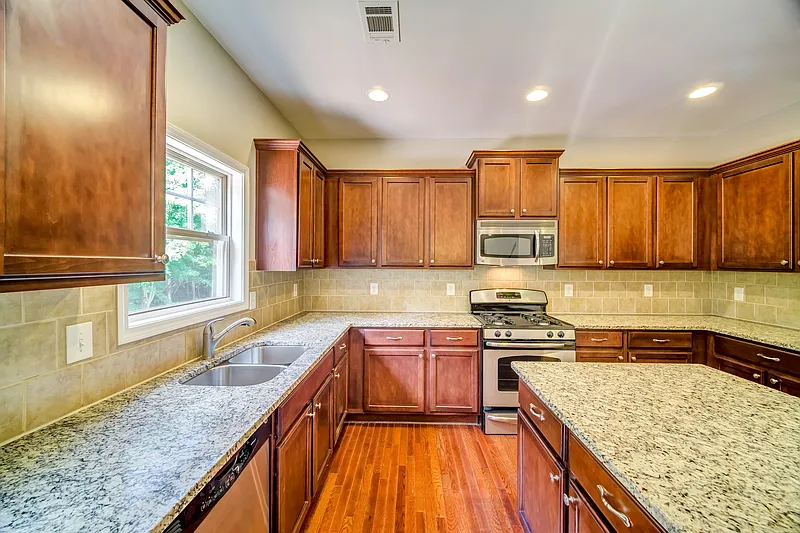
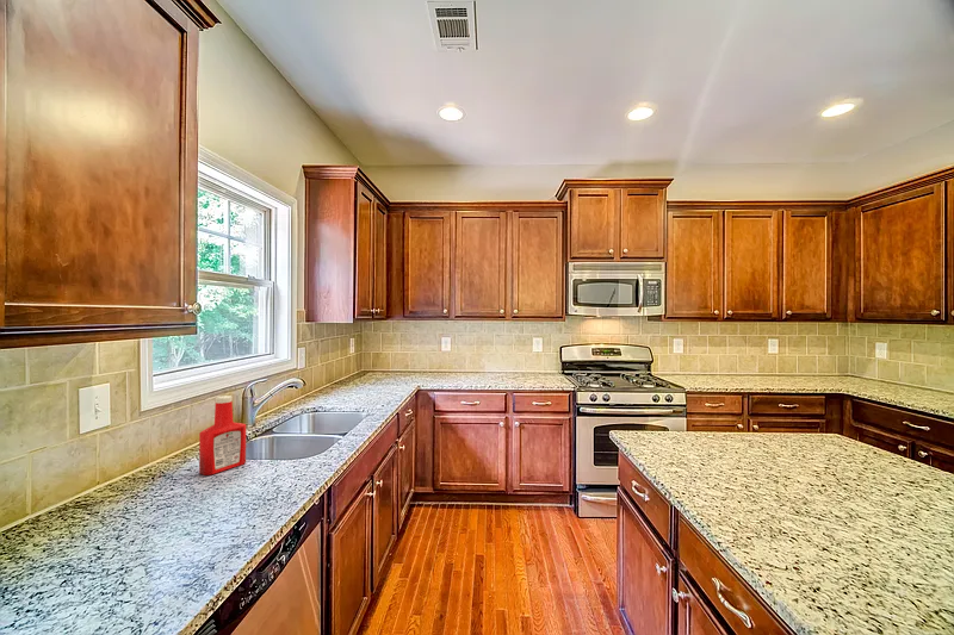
+ soap bottle [198,394,247,477]
